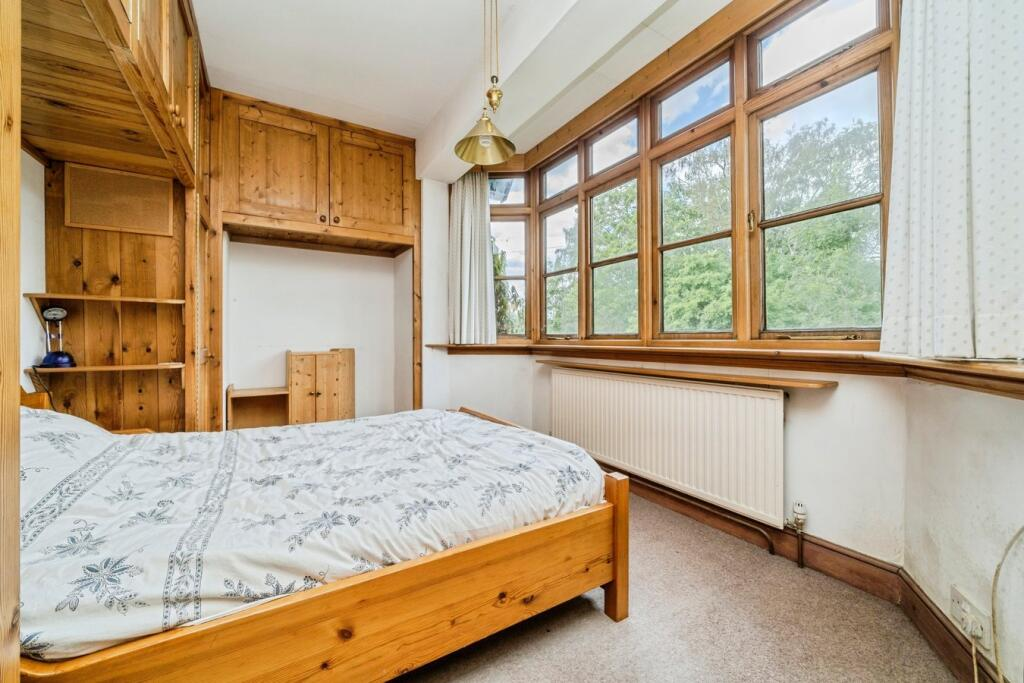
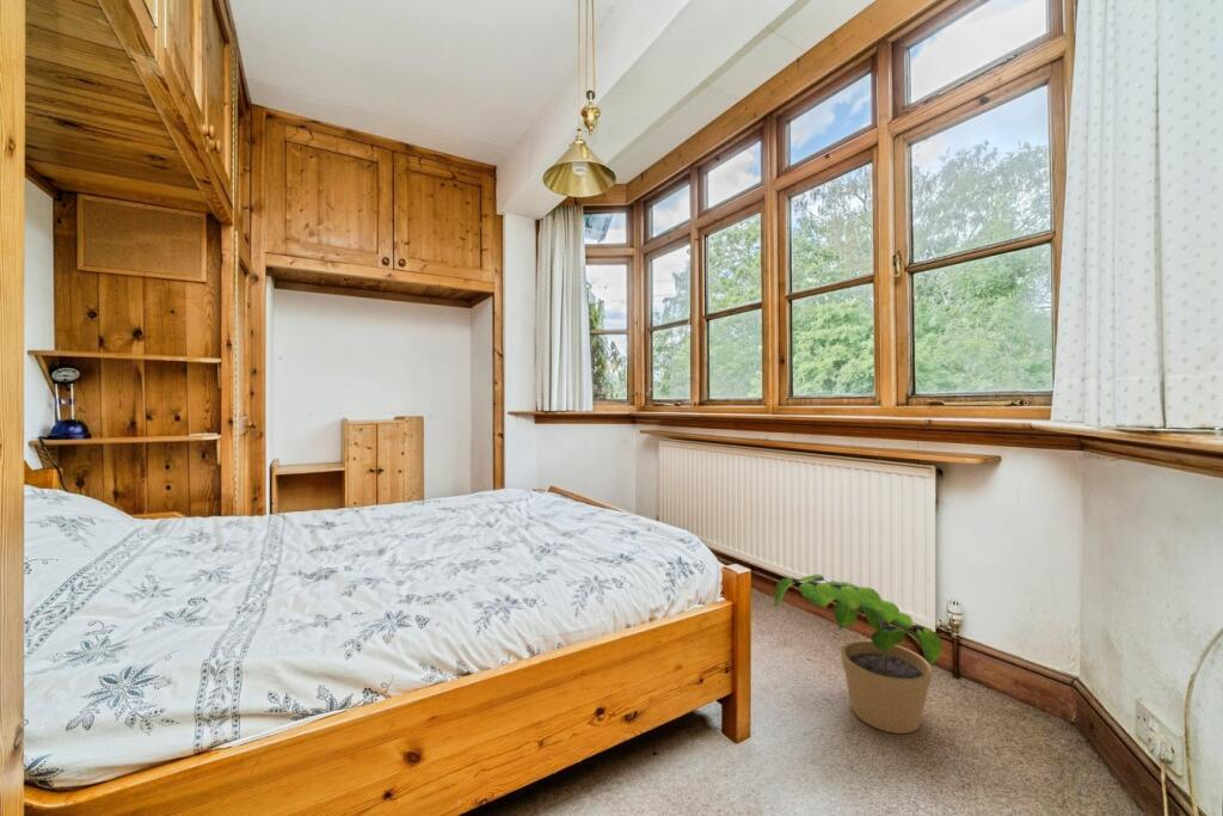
+ potted plant [773,573,944,735]
